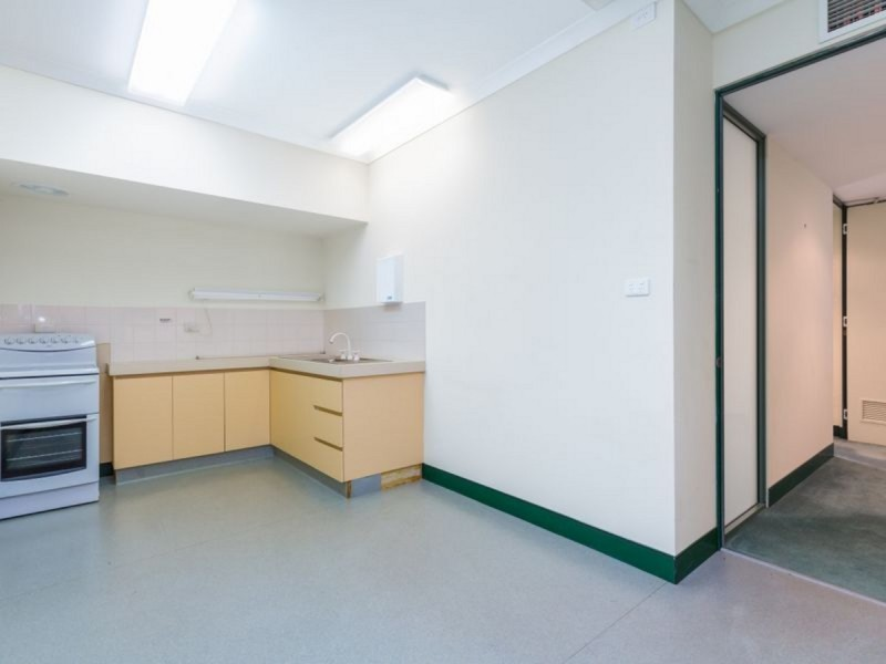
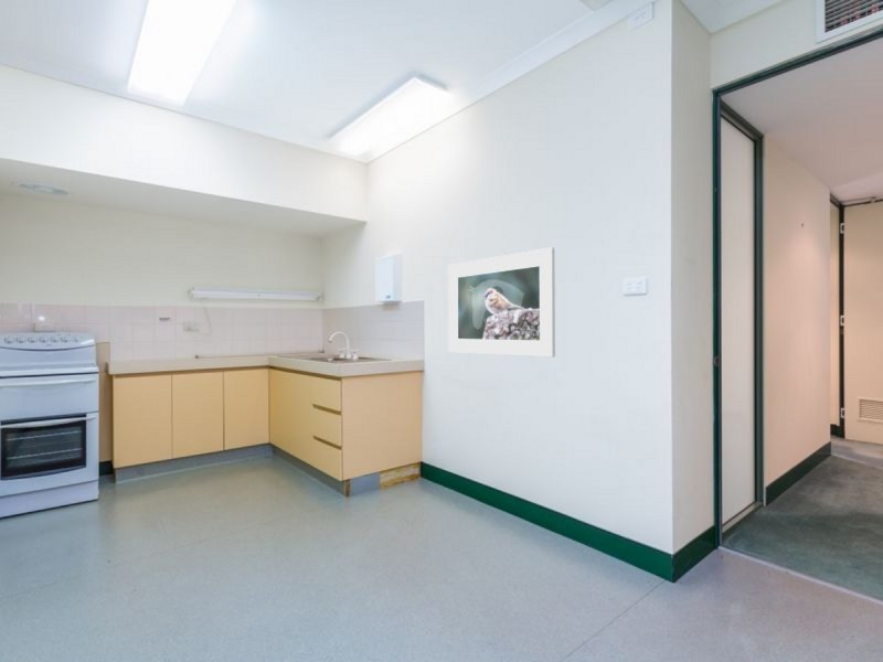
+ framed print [447,246,556,359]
